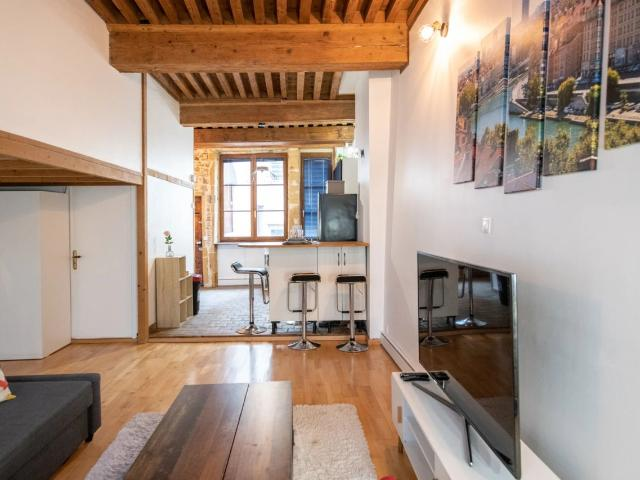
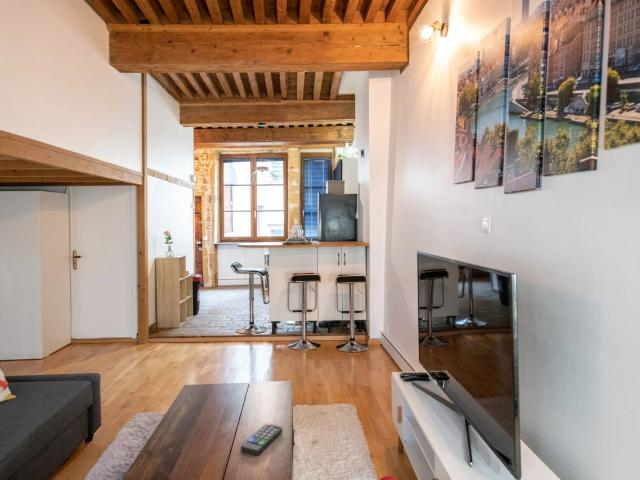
+ remote control [240,422,283,457]
